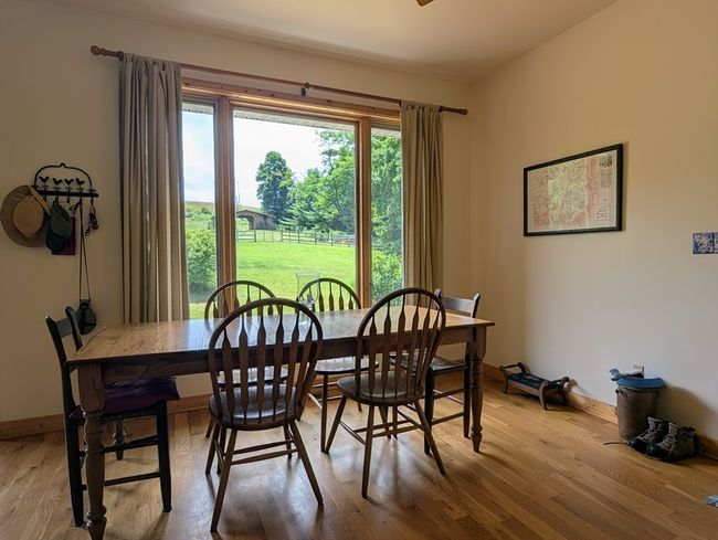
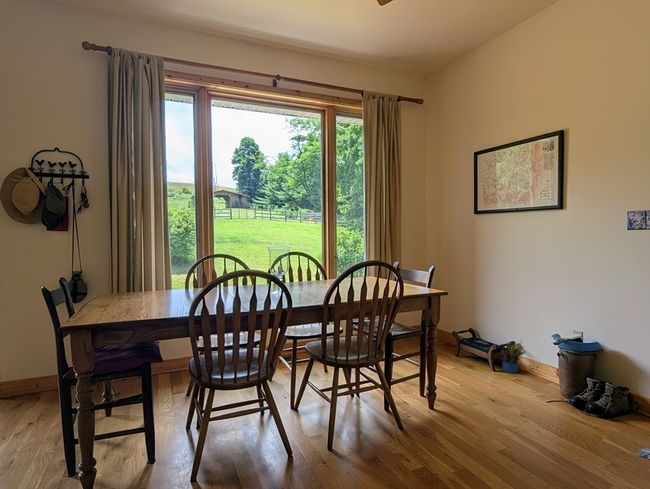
+ potted plant [500,339,526,374]
